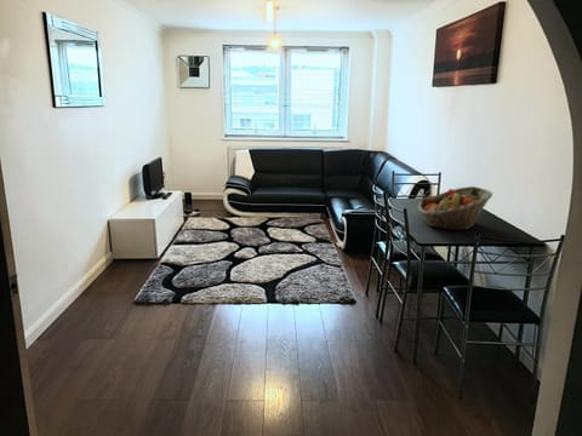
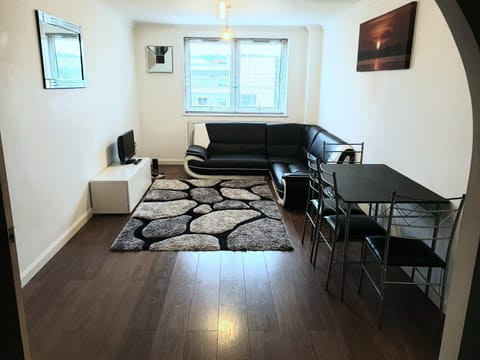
- fruit basket [417,185,493,231]
